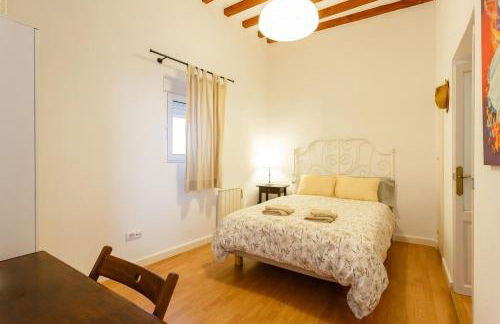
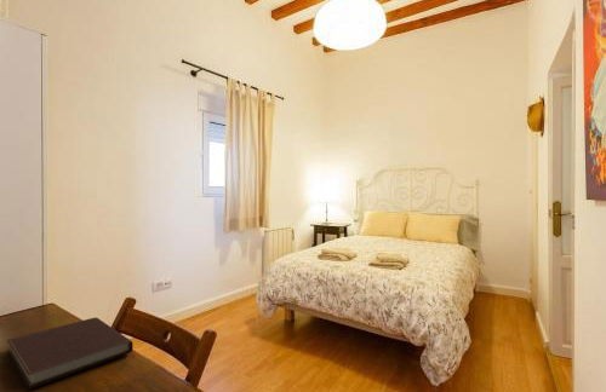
+ notebook [6,316,133,391]
